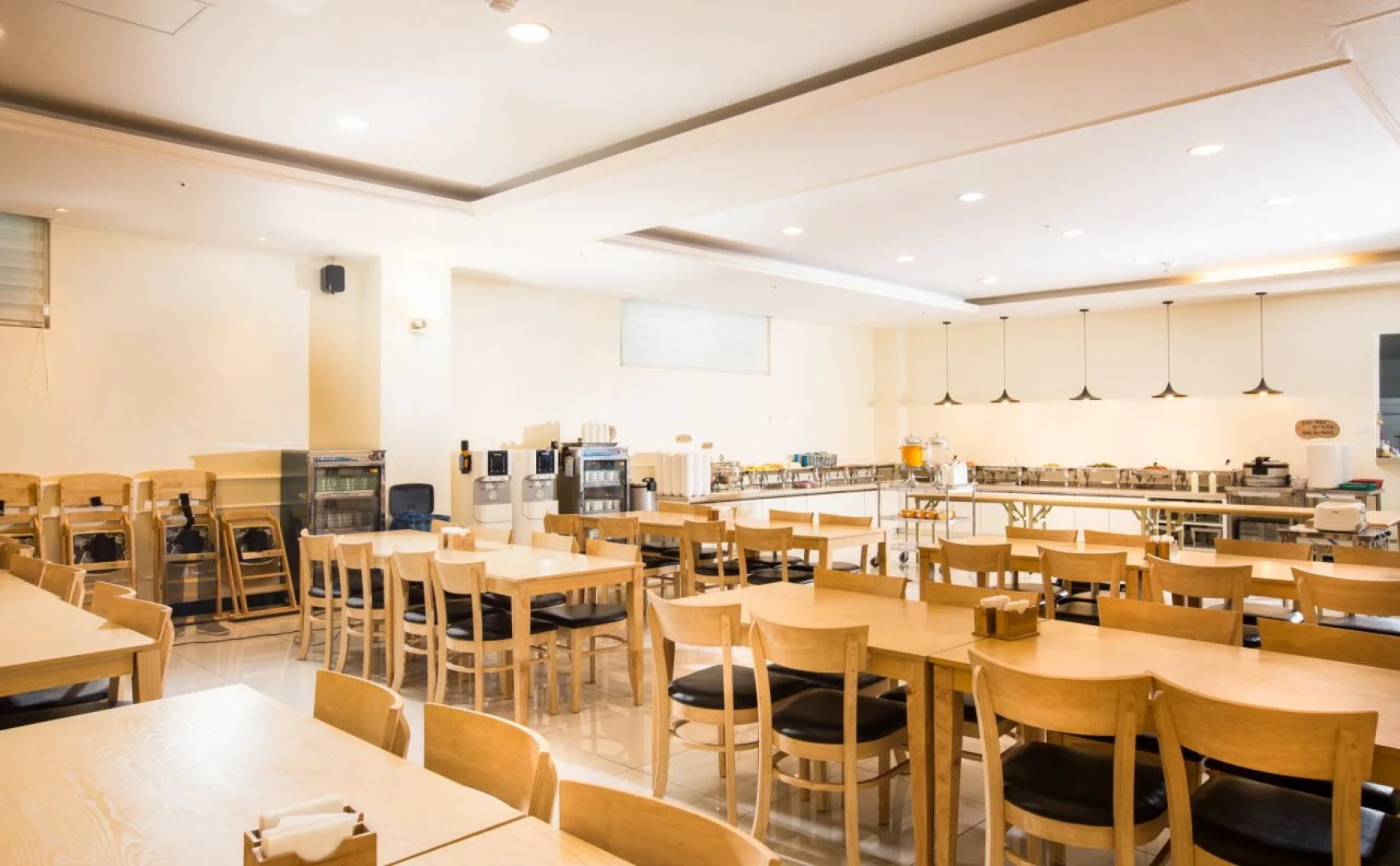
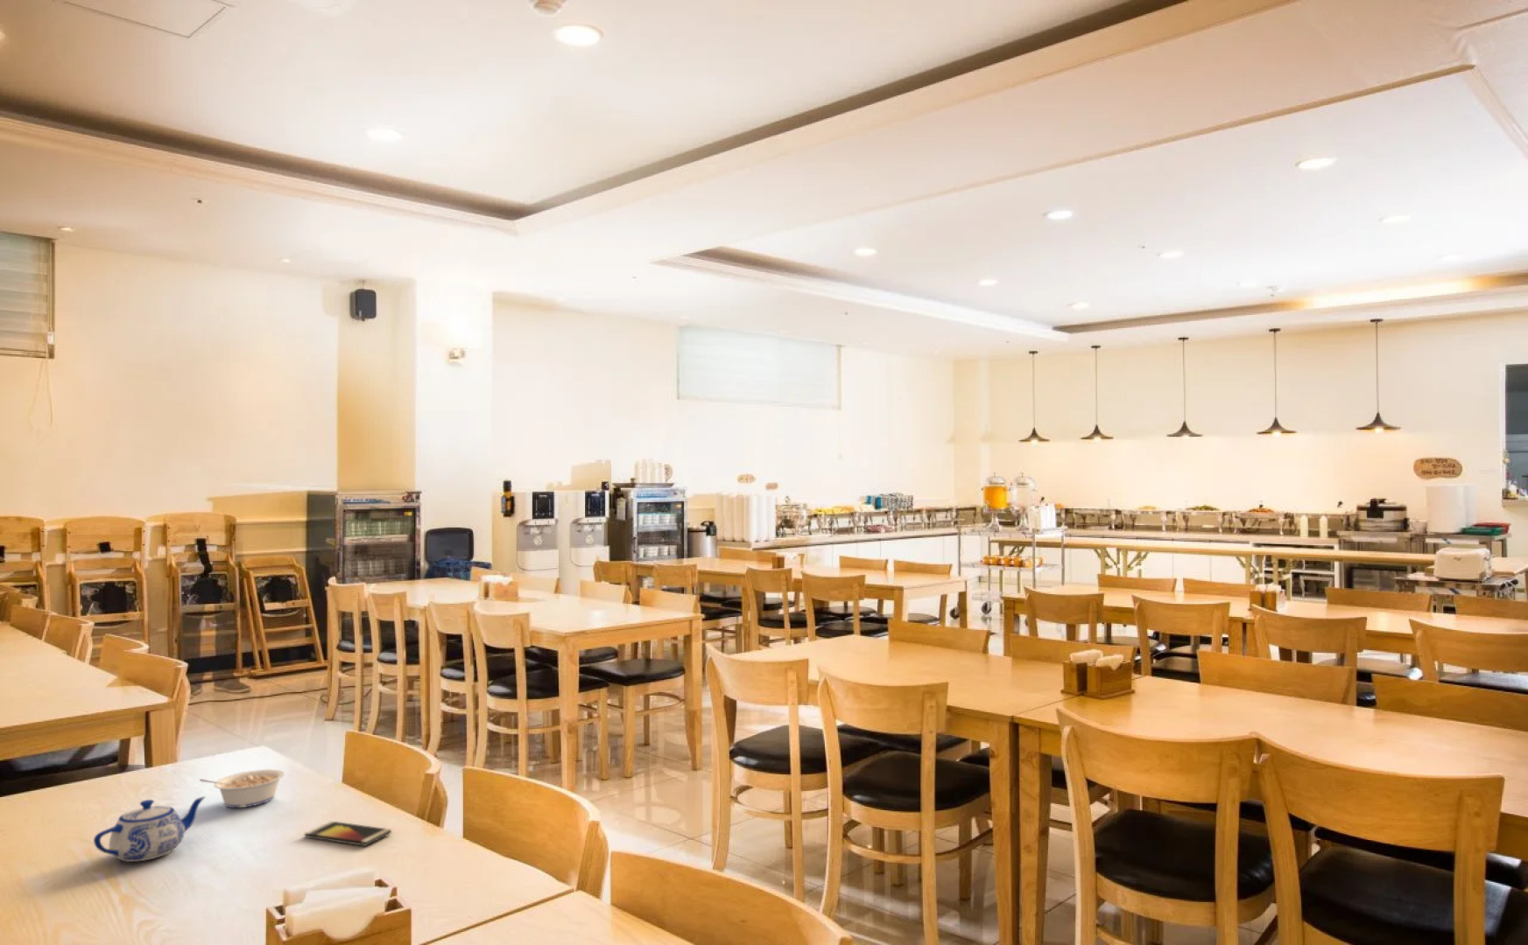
+ legume [199,768,286,809]
+ smartphone [303,821,392,847]
+ teapot [93,796,206,863]
